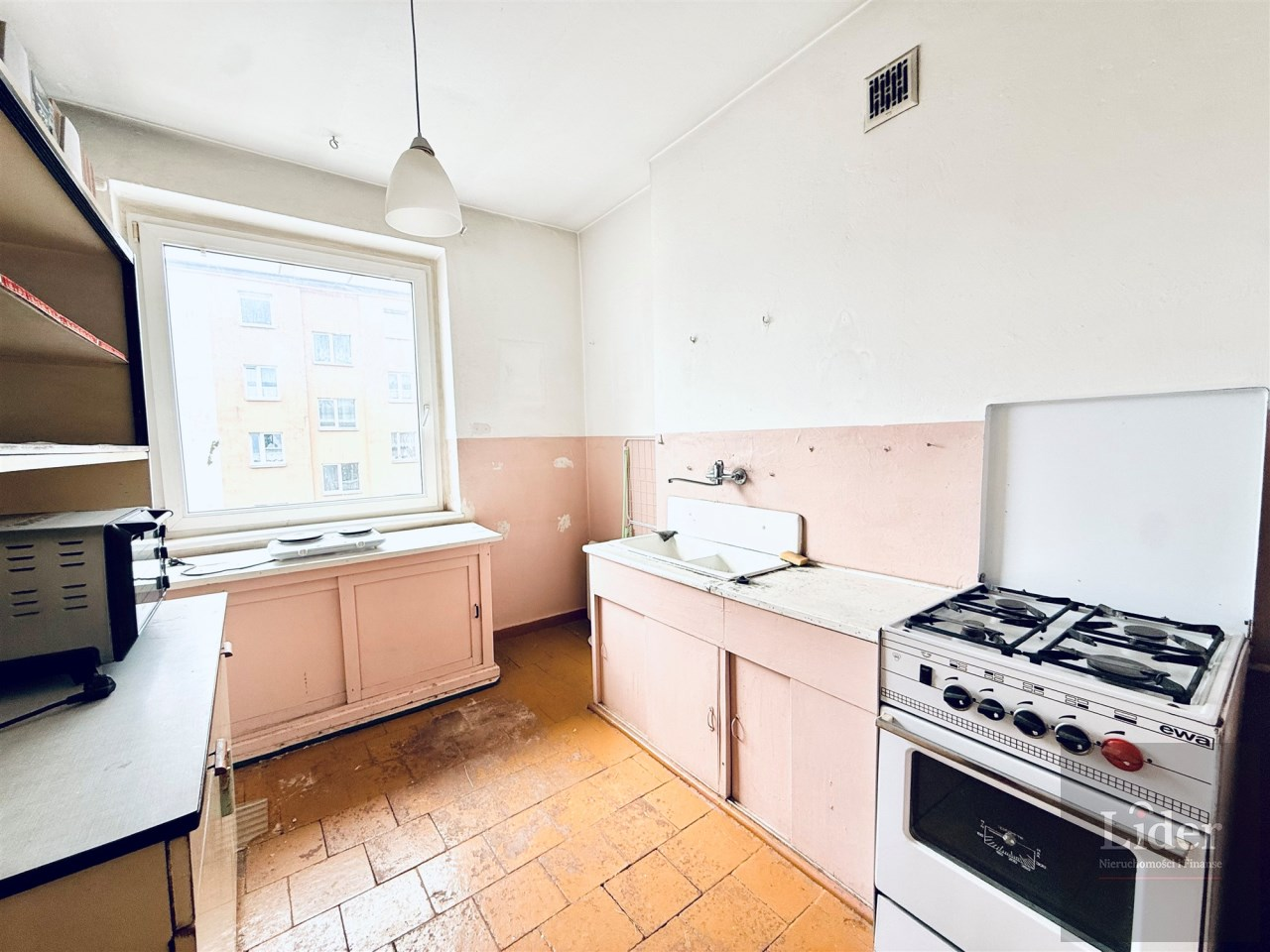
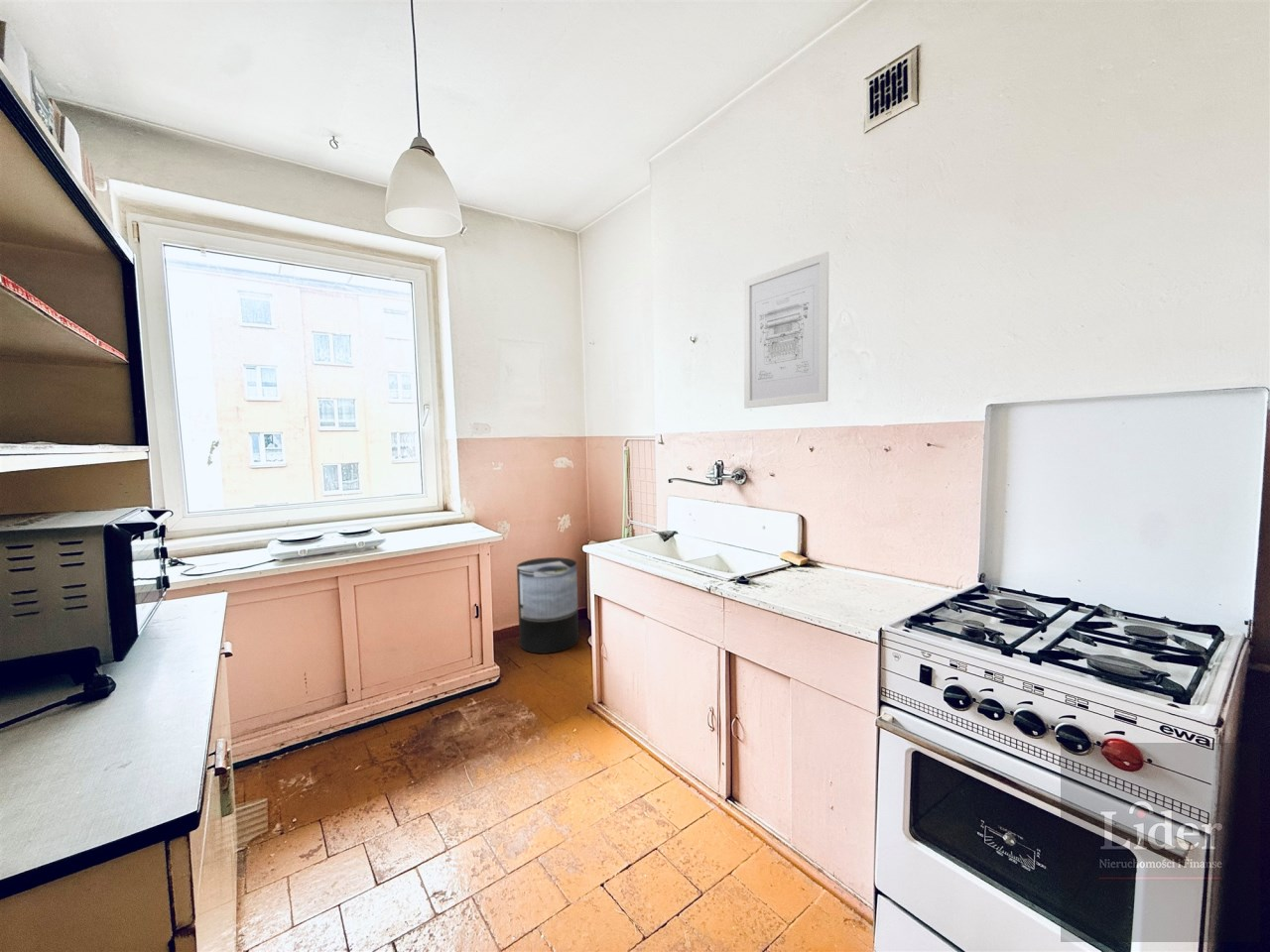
+ trash can [516,556,579,654]
+ wall art [743,251,830,410]
